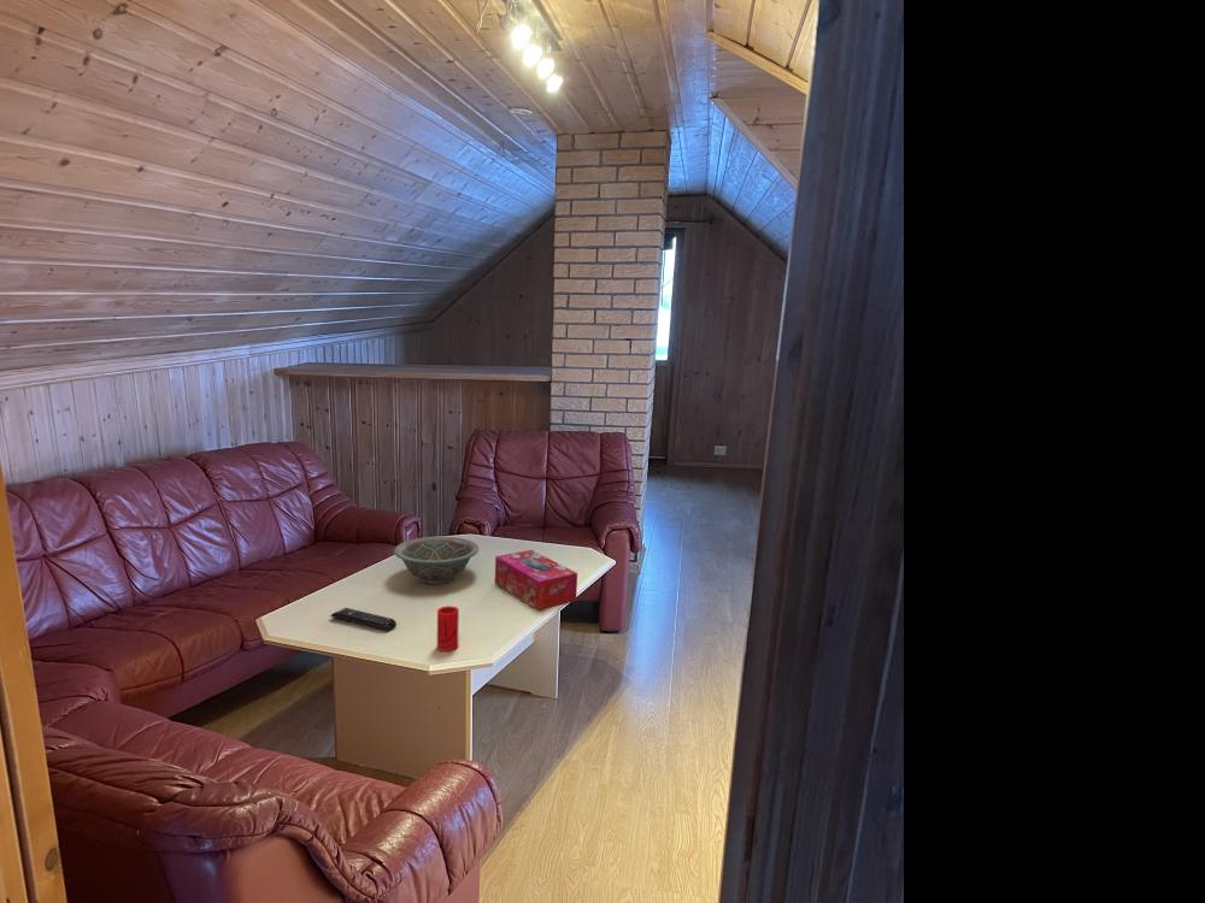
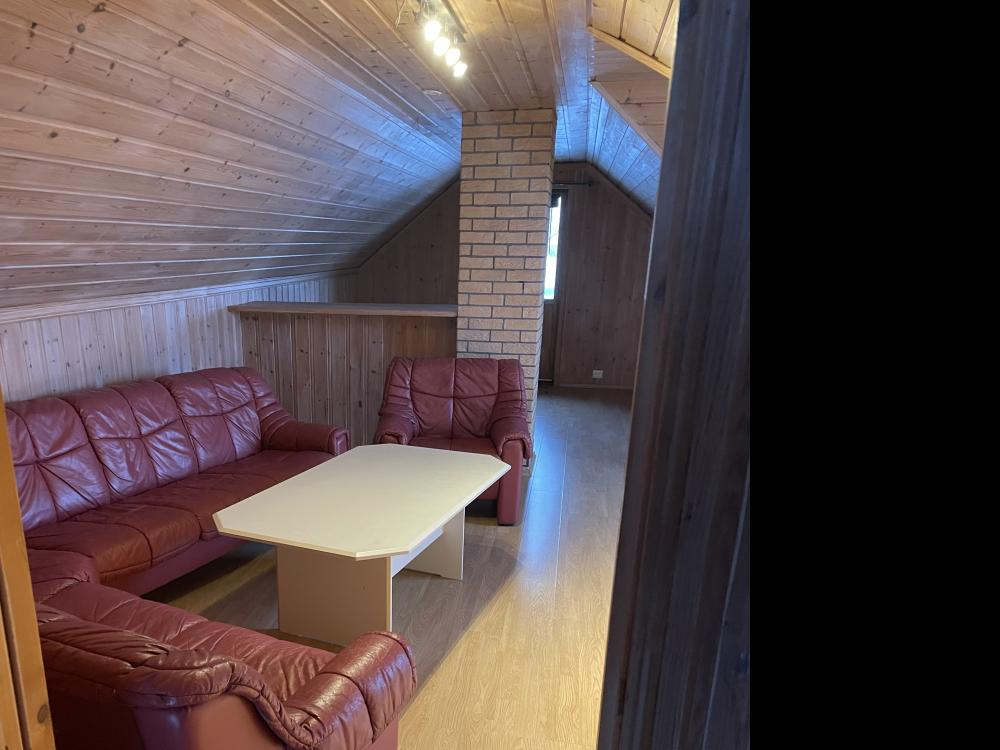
- tissue box [494,549,578,612]
- decorative bowl [393,536,480,585]
- remote control [330,607,398,632]
- cup [436,604,460,653]
